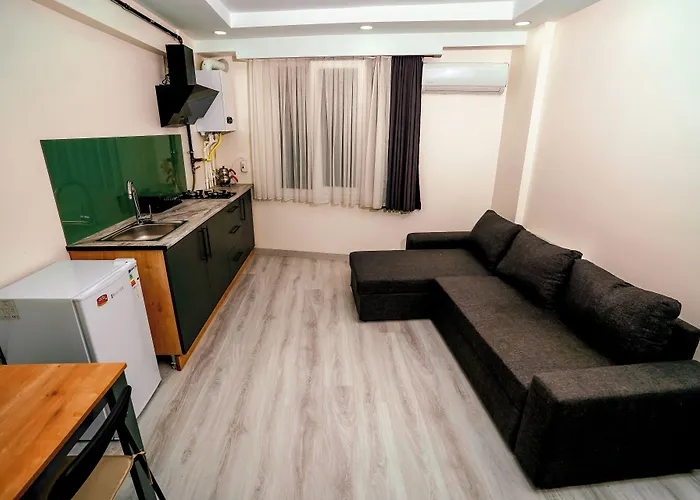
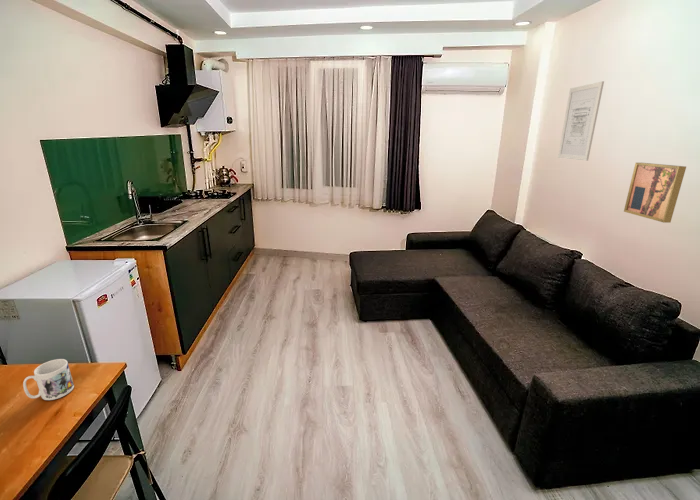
+ wall art [557,80,605,161]
+ wall art [623,162,687,224]
+ mug [22,358,75,401]
